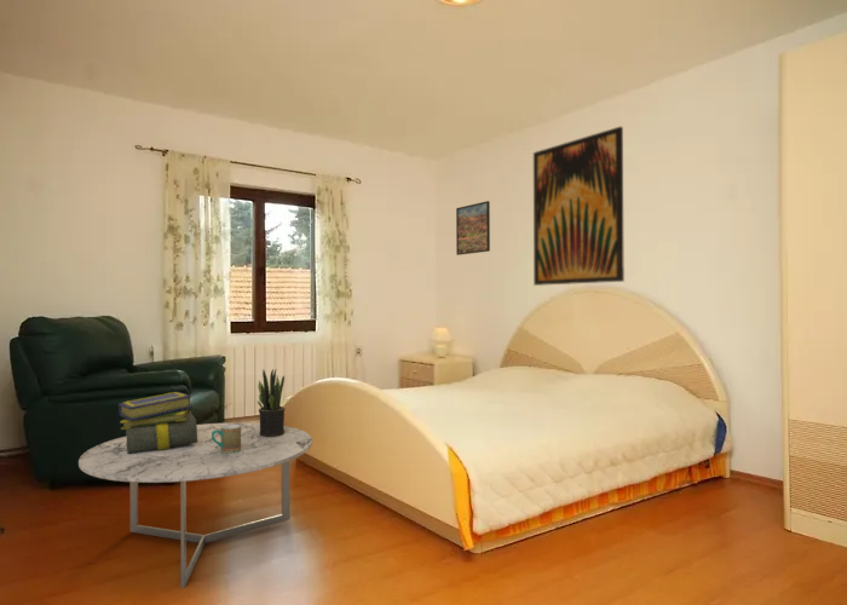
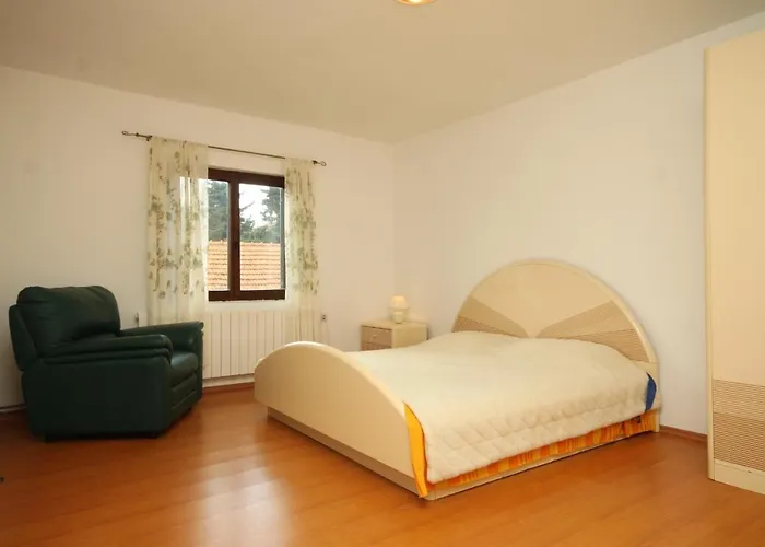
- mug [212,425,241,454]
- stack of books [117,391,197,454]
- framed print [455,200,491,257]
- wall art [532,126,626,287]
- coffee table [77,421,313,589]
- potted plant [257,368,286,437]
